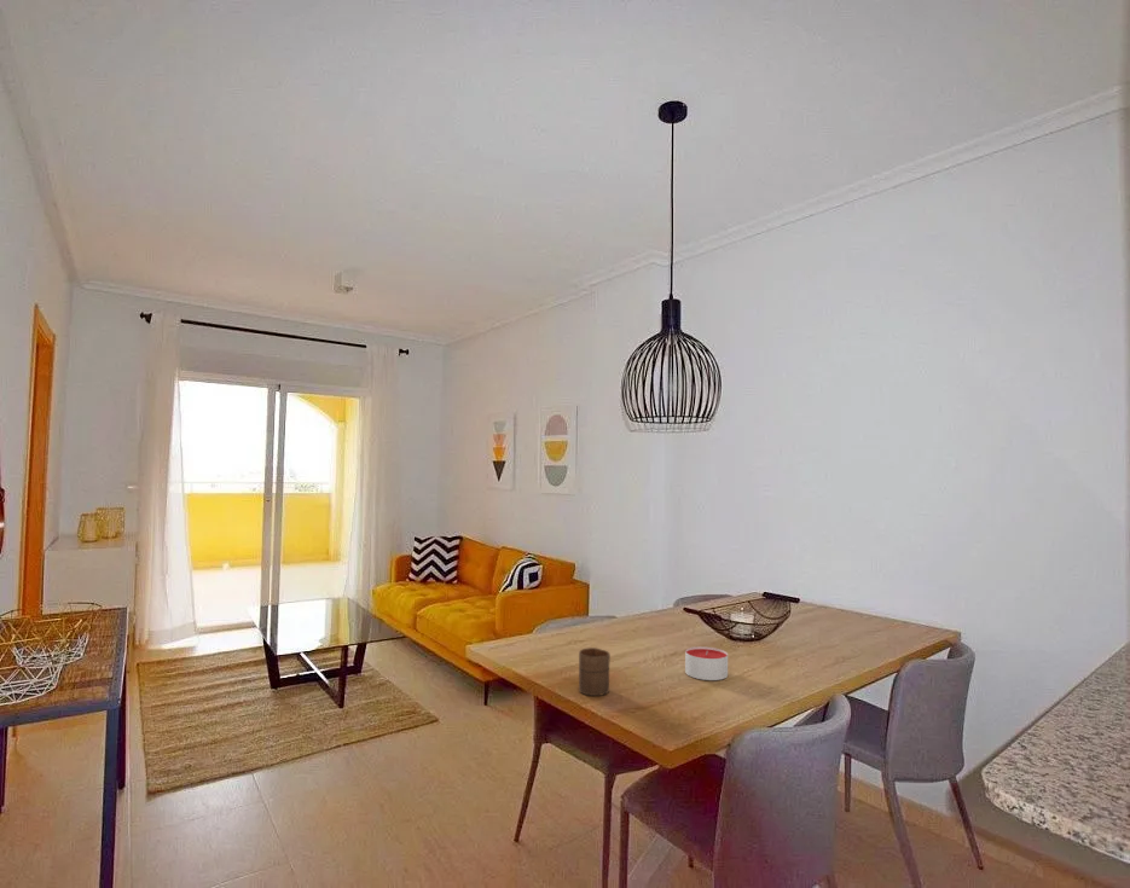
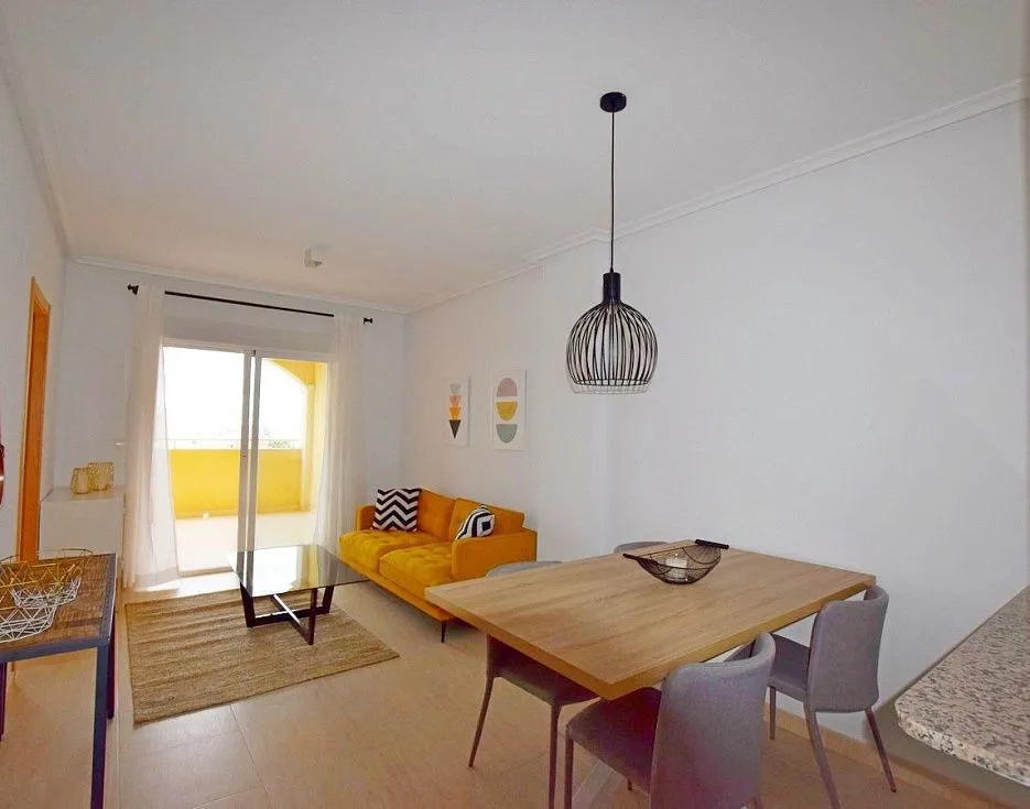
- cup [578,646,612,697]
- candle [684,645,729,681]
